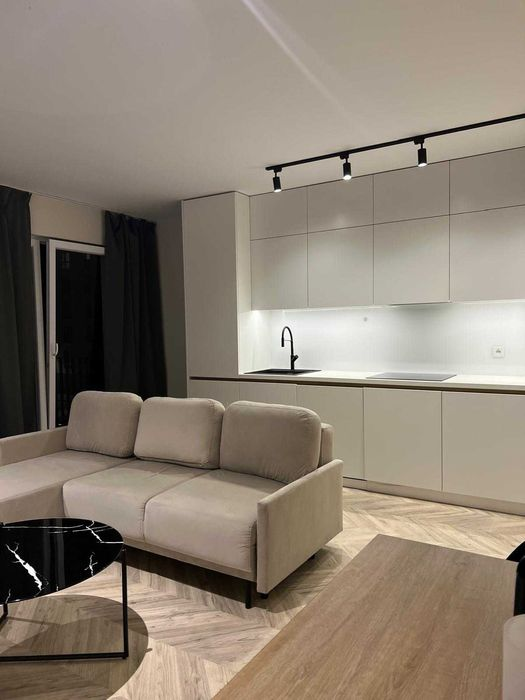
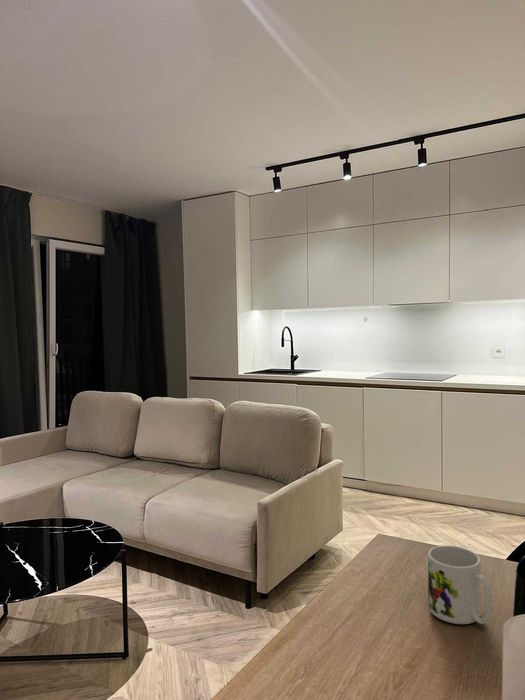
+ mug [427,544,493,625]
